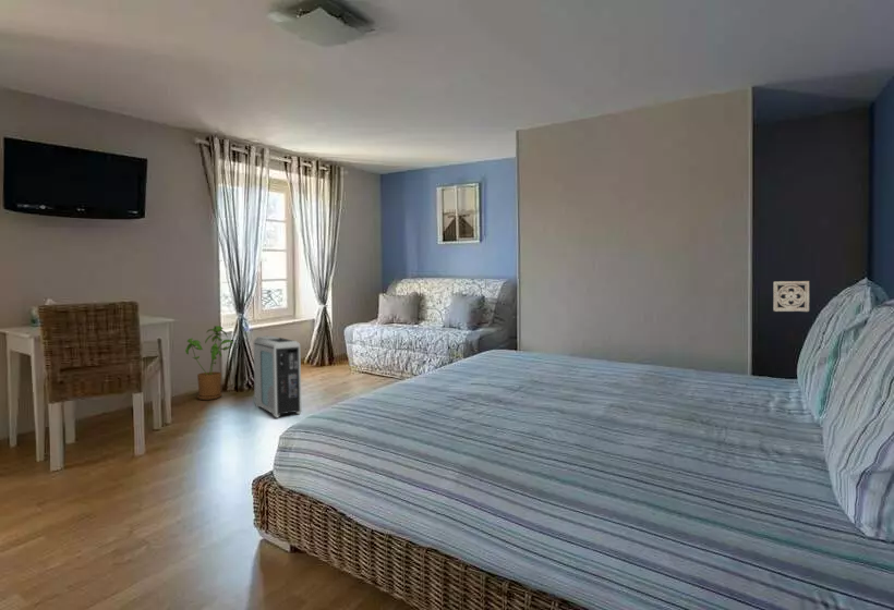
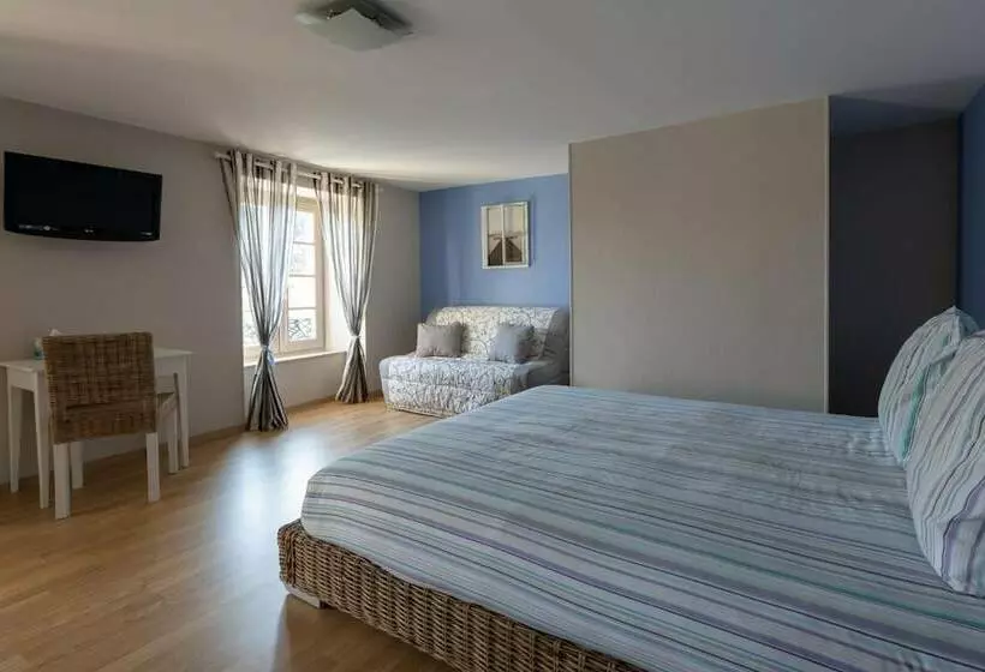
- wall ornament [772,280,810,313]
- house plant [184,325,235,401]
- air purifier [253,334,303,418]
